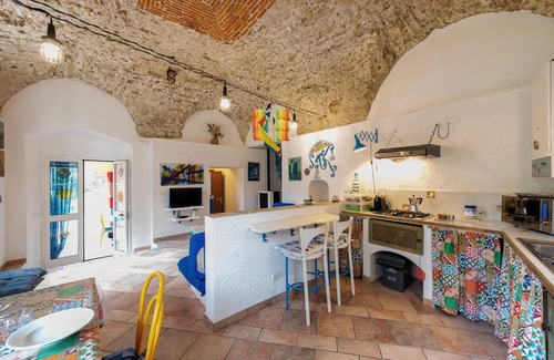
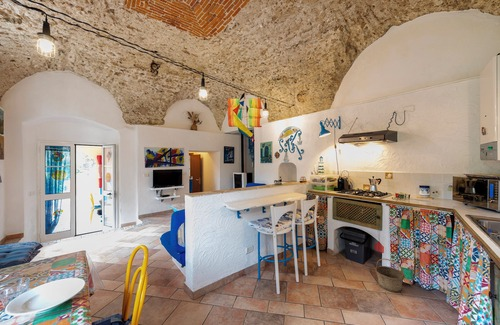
+ basket [374,258,406,293]
